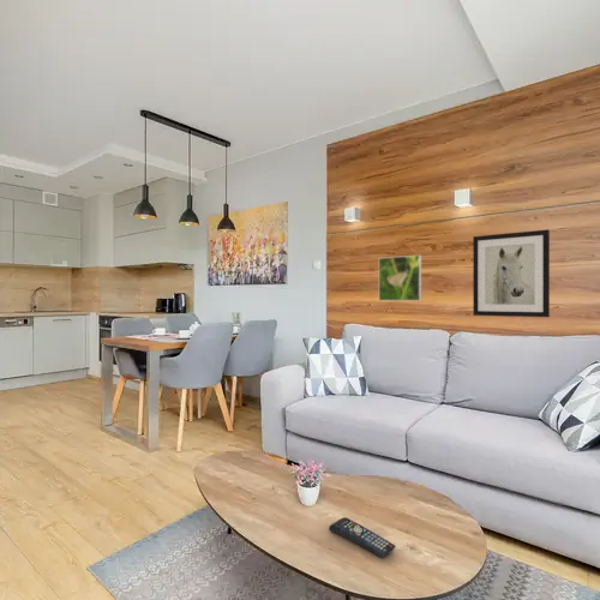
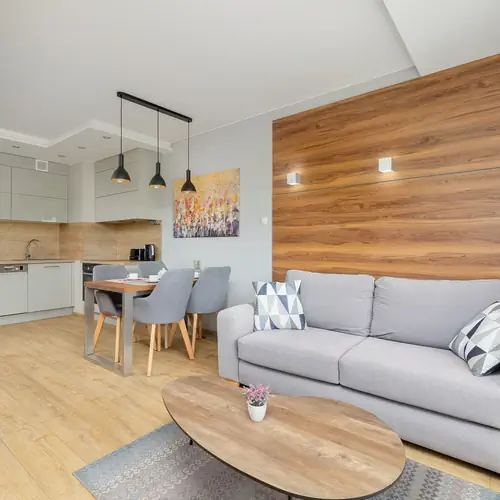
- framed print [378,254,422,302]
- remote control [328,516,397,559]
- wall art [472,229,551,318]
